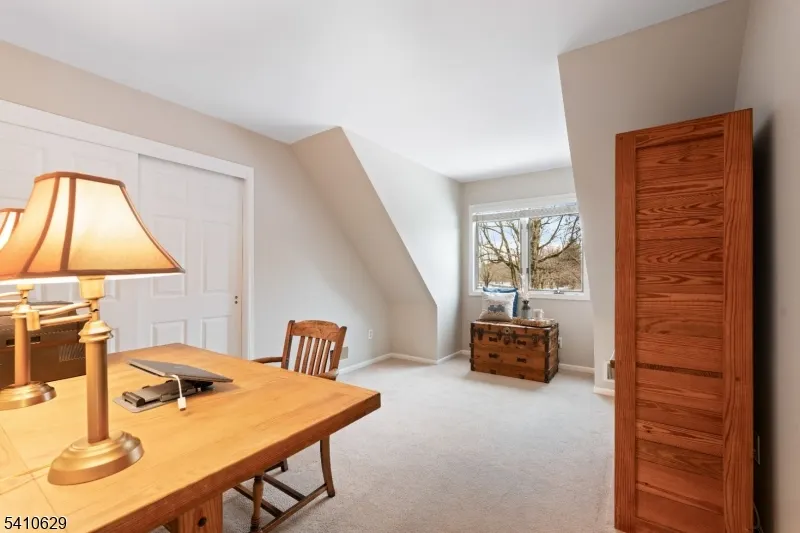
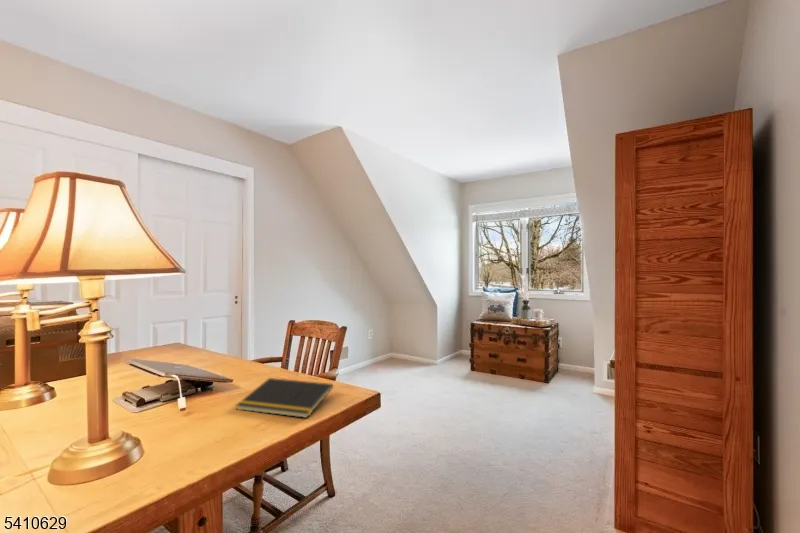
+ notepad [235,377,334,419]
